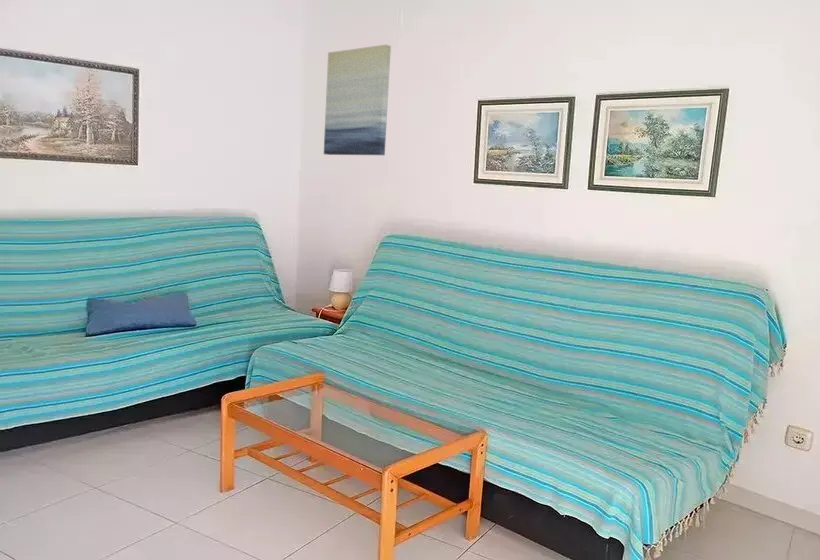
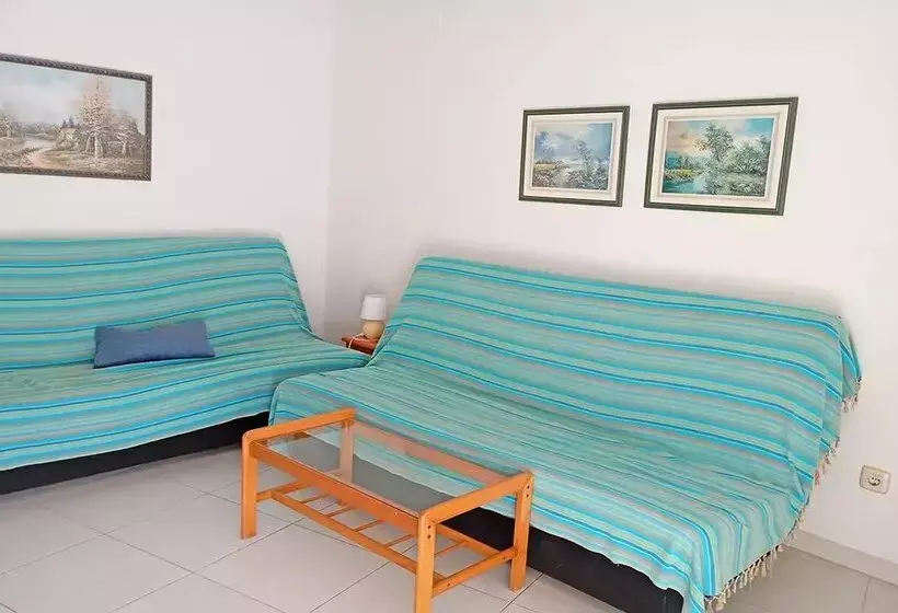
- wall art [323,44,392,156]
